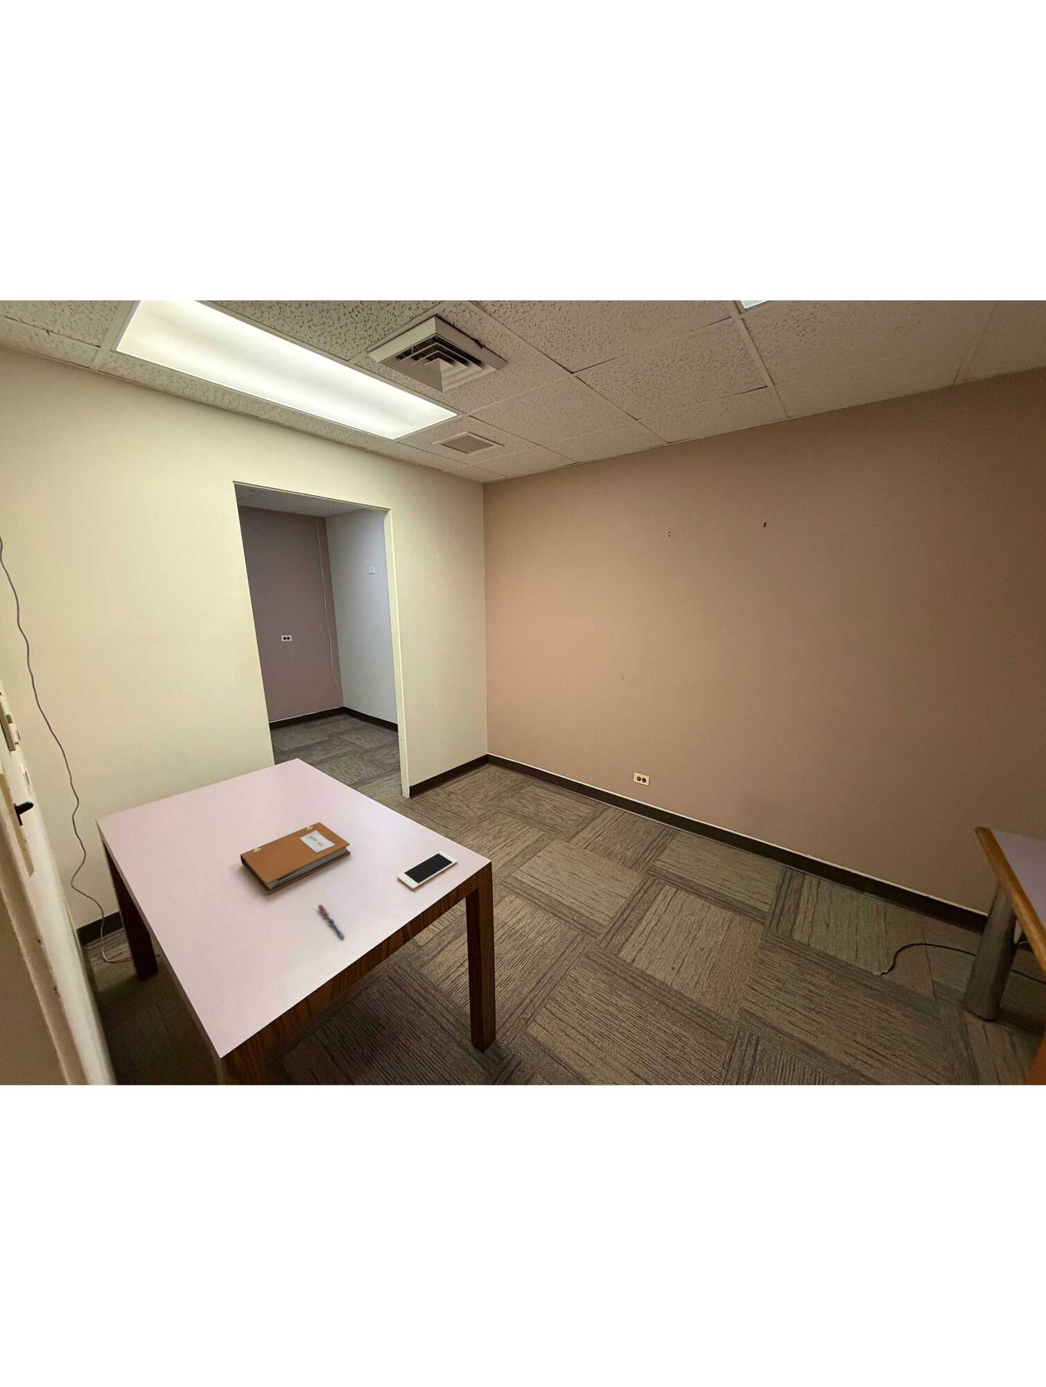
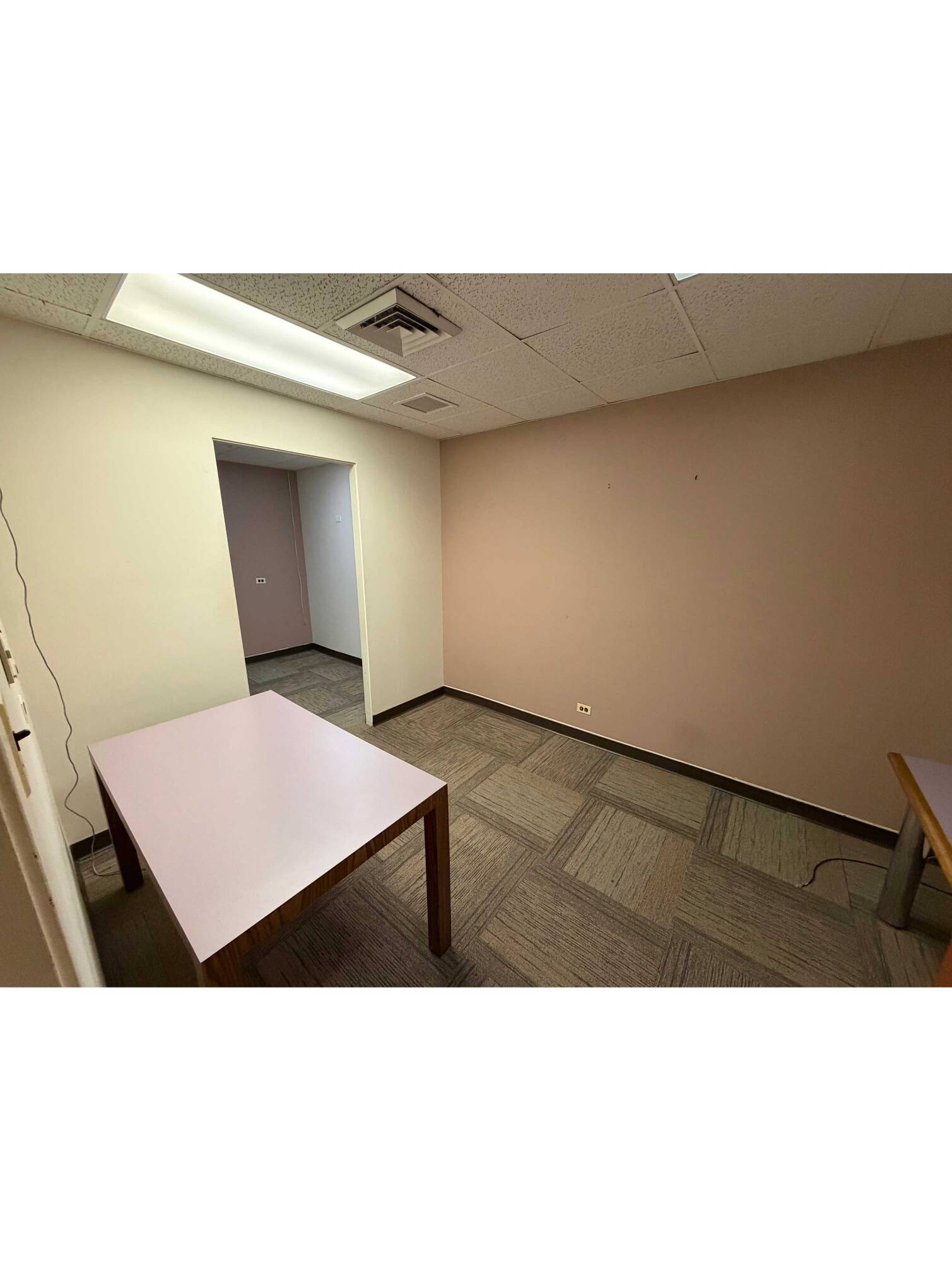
- pen [316,903,346,941]
- cell phone [397,851,457,890]
- notebook [240,822,352,895]
